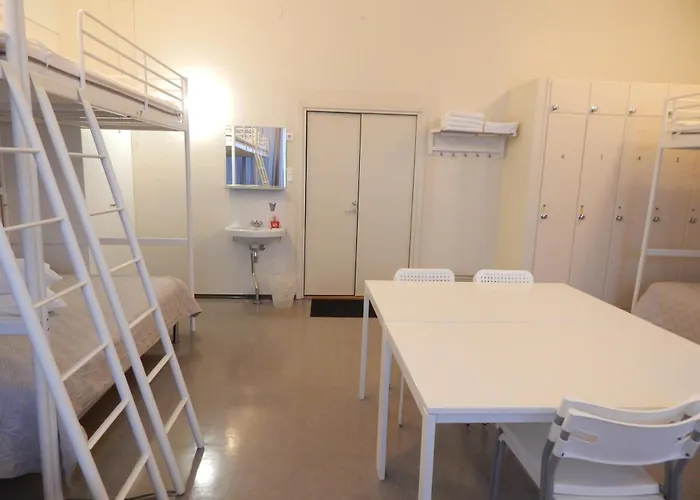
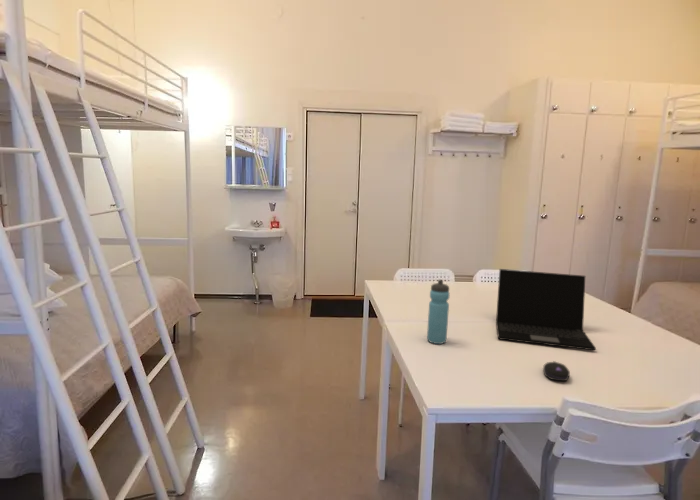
+ computer mouse [542,360,571,382]
+ laptop [495,268,597,351]
+ water bottle [426,279,451,345]
